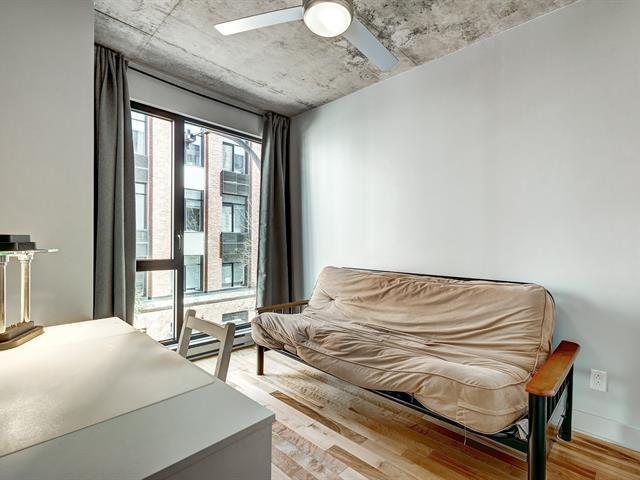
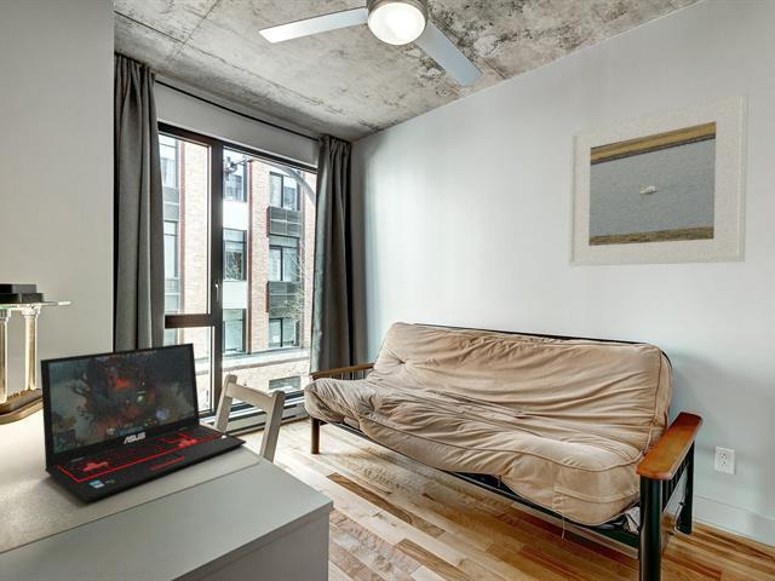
+ laptop [39,341,247,504]
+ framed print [567,90,750,268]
